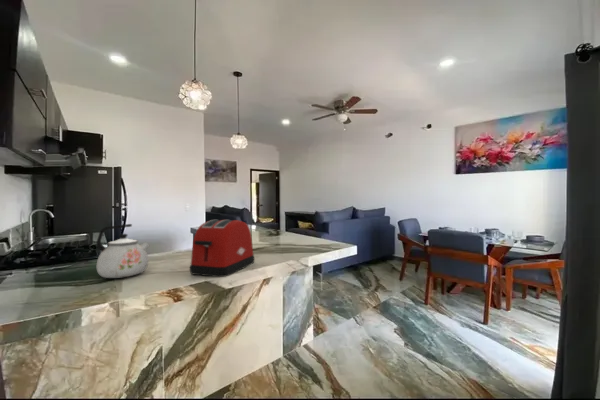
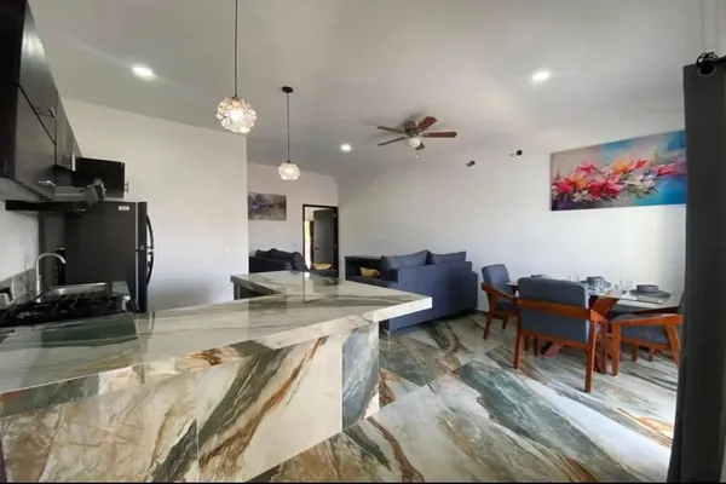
- toaster [189,219,255,278]
- kettle [96,223,150,279]
